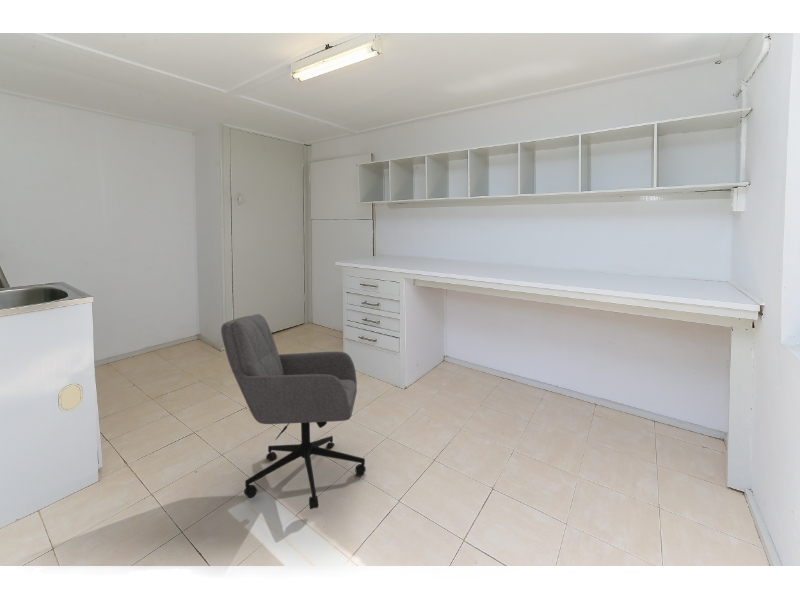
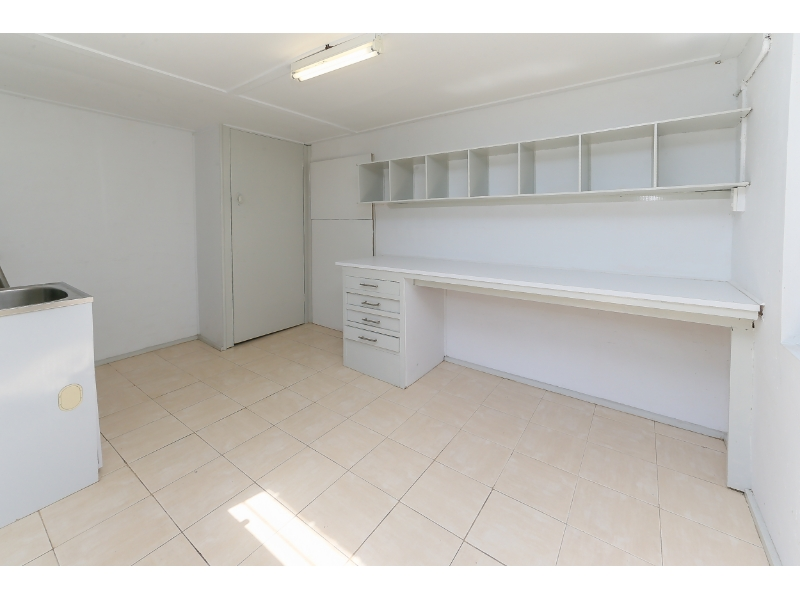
- office chair [220,313,367,510]
